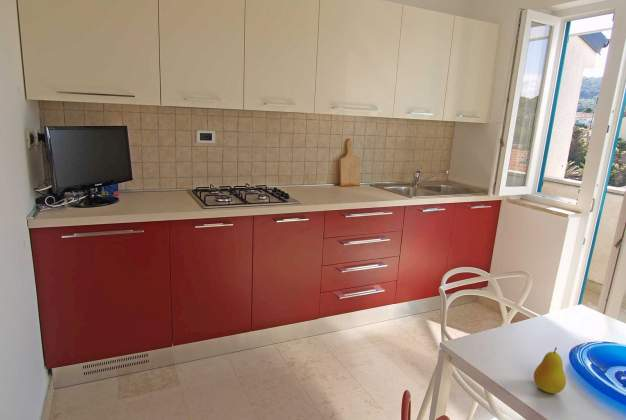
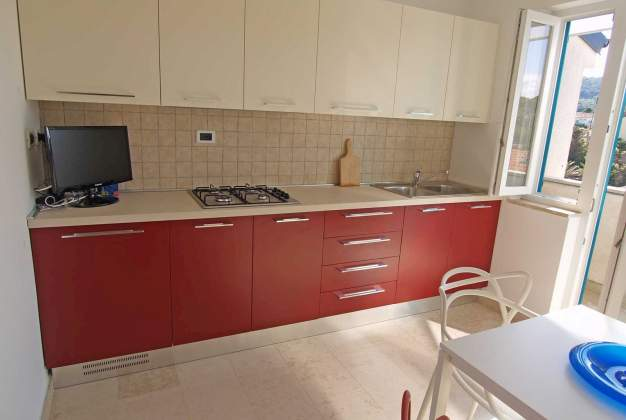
- fruit [533,346,567,394]
